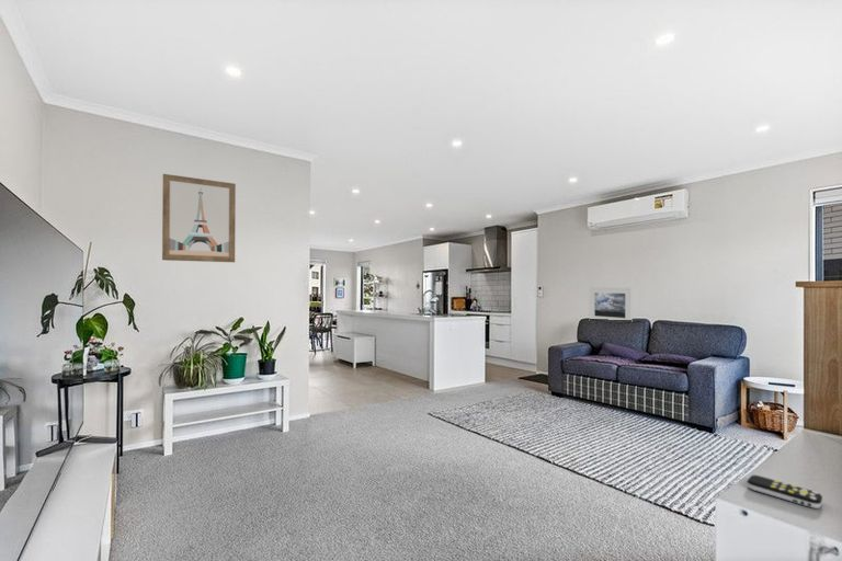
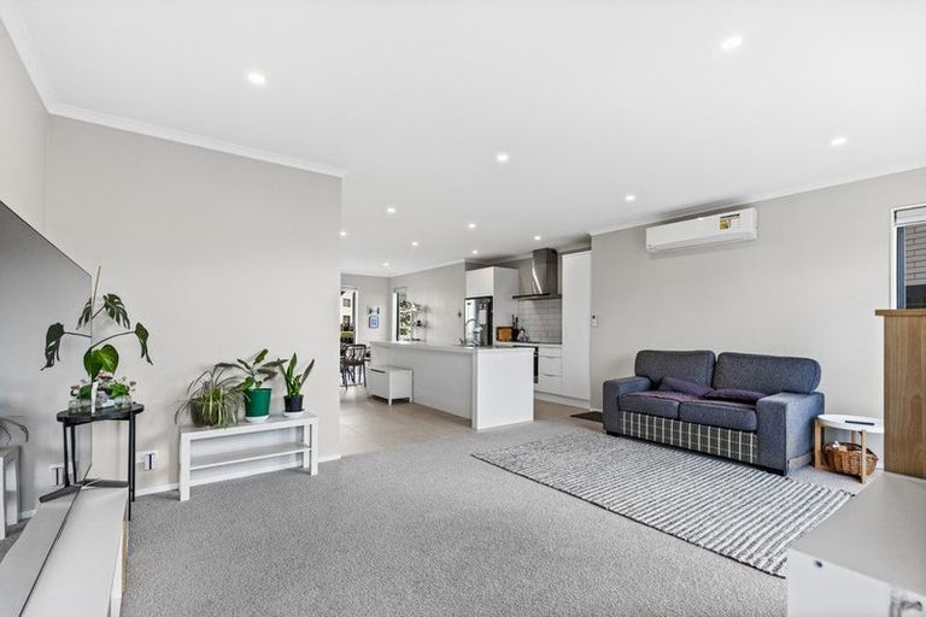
- wall art [161,173,237,263]
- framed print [589,286,633,321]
- remote control [746,474,823,510]
